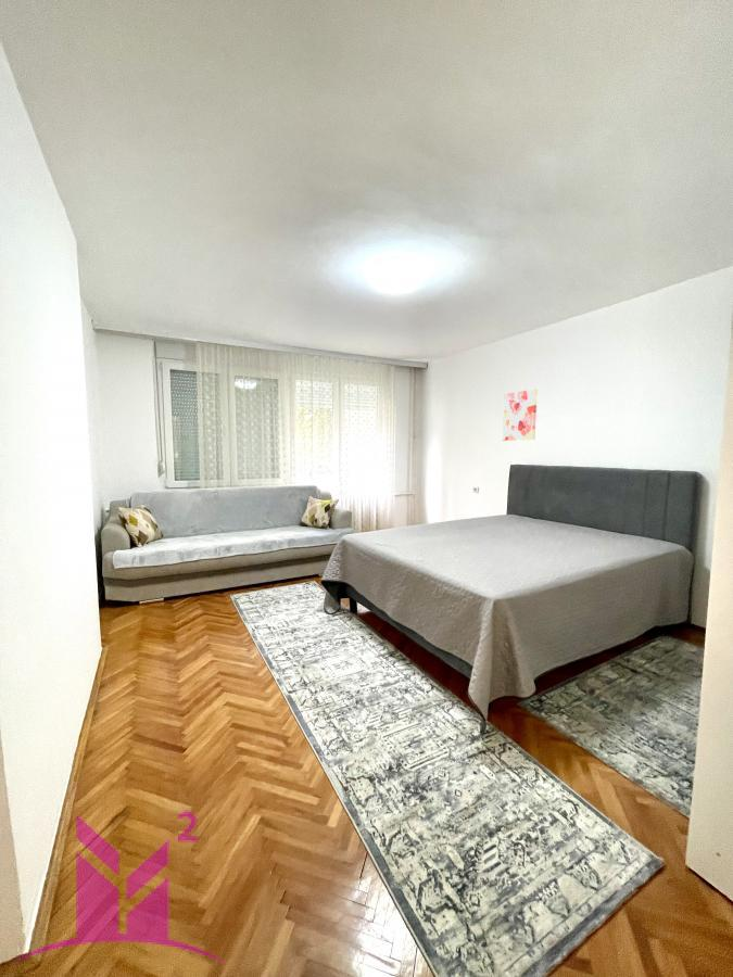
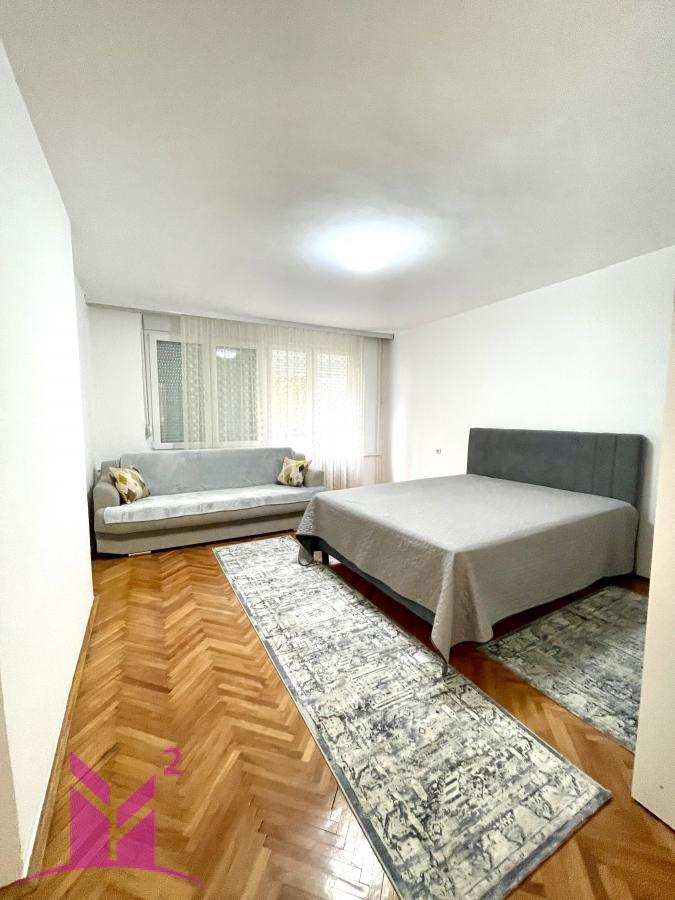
- wall art [502,388,539,442]
